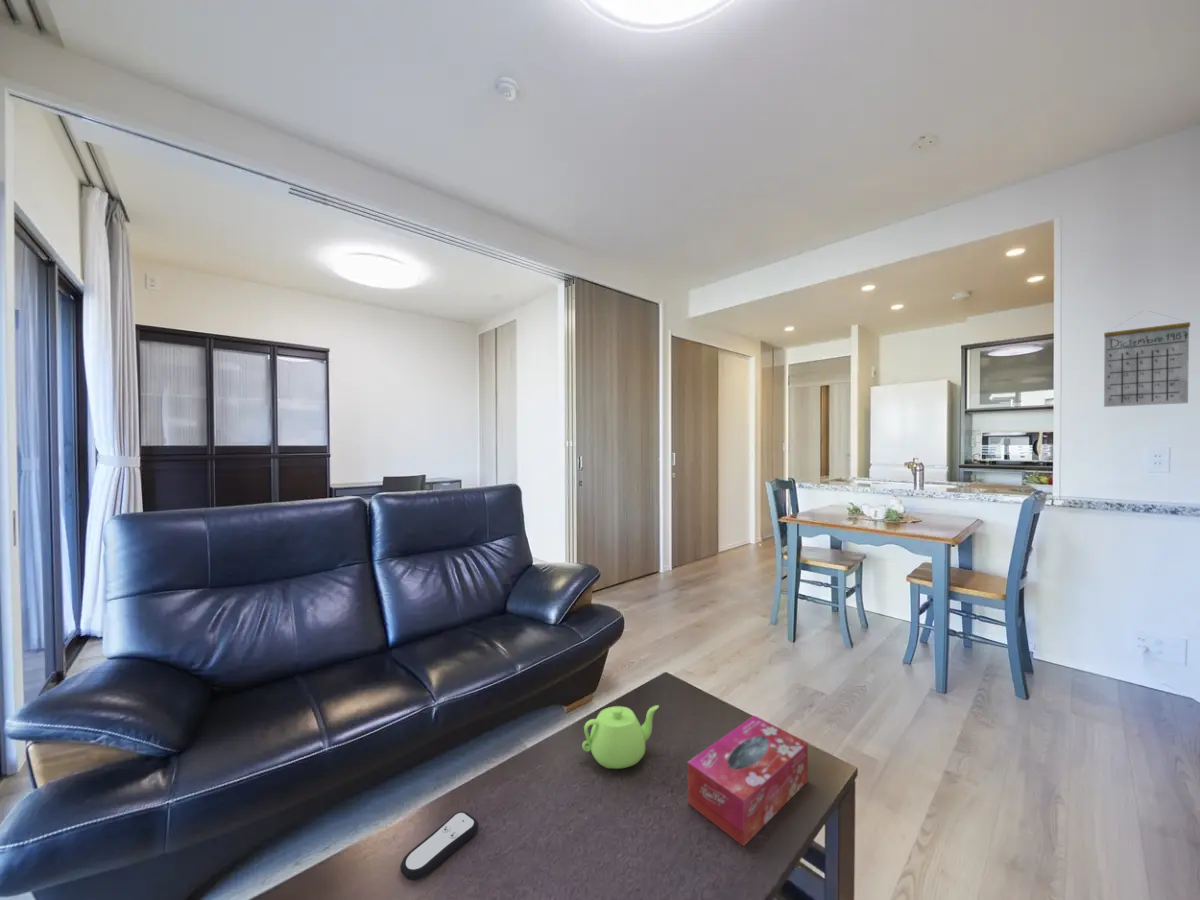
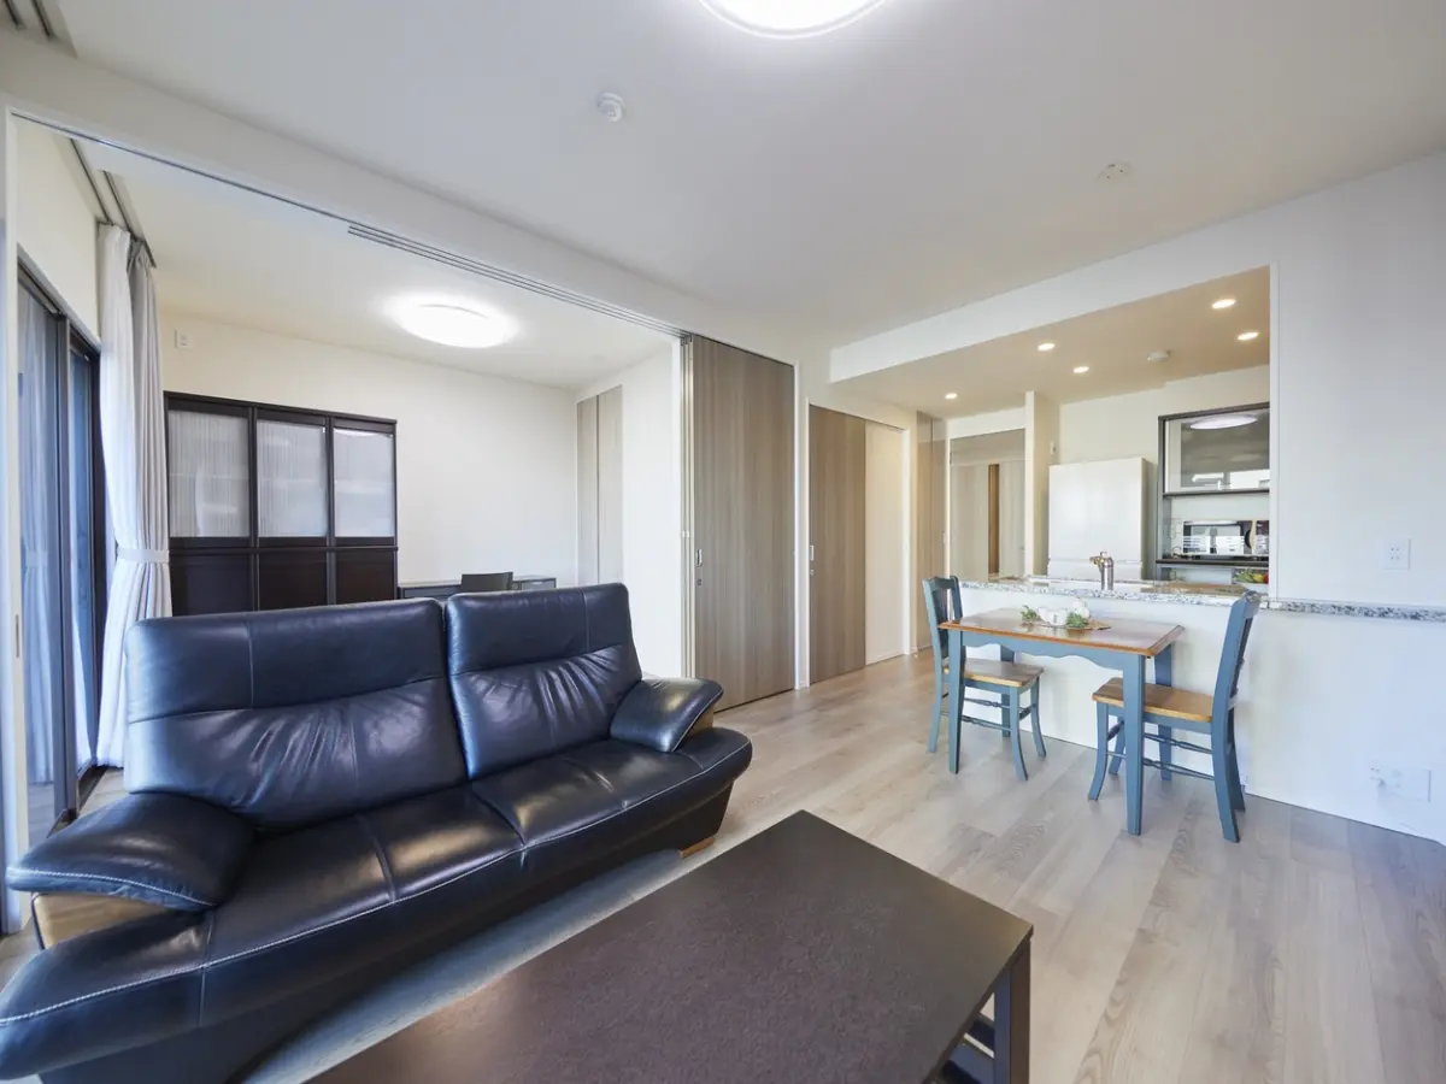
- remote control [399,810,480,882]
- tissue box [687,714,809,848]
- teapot [581,704,660,770]
- calendar [1103,310,1191,408]
